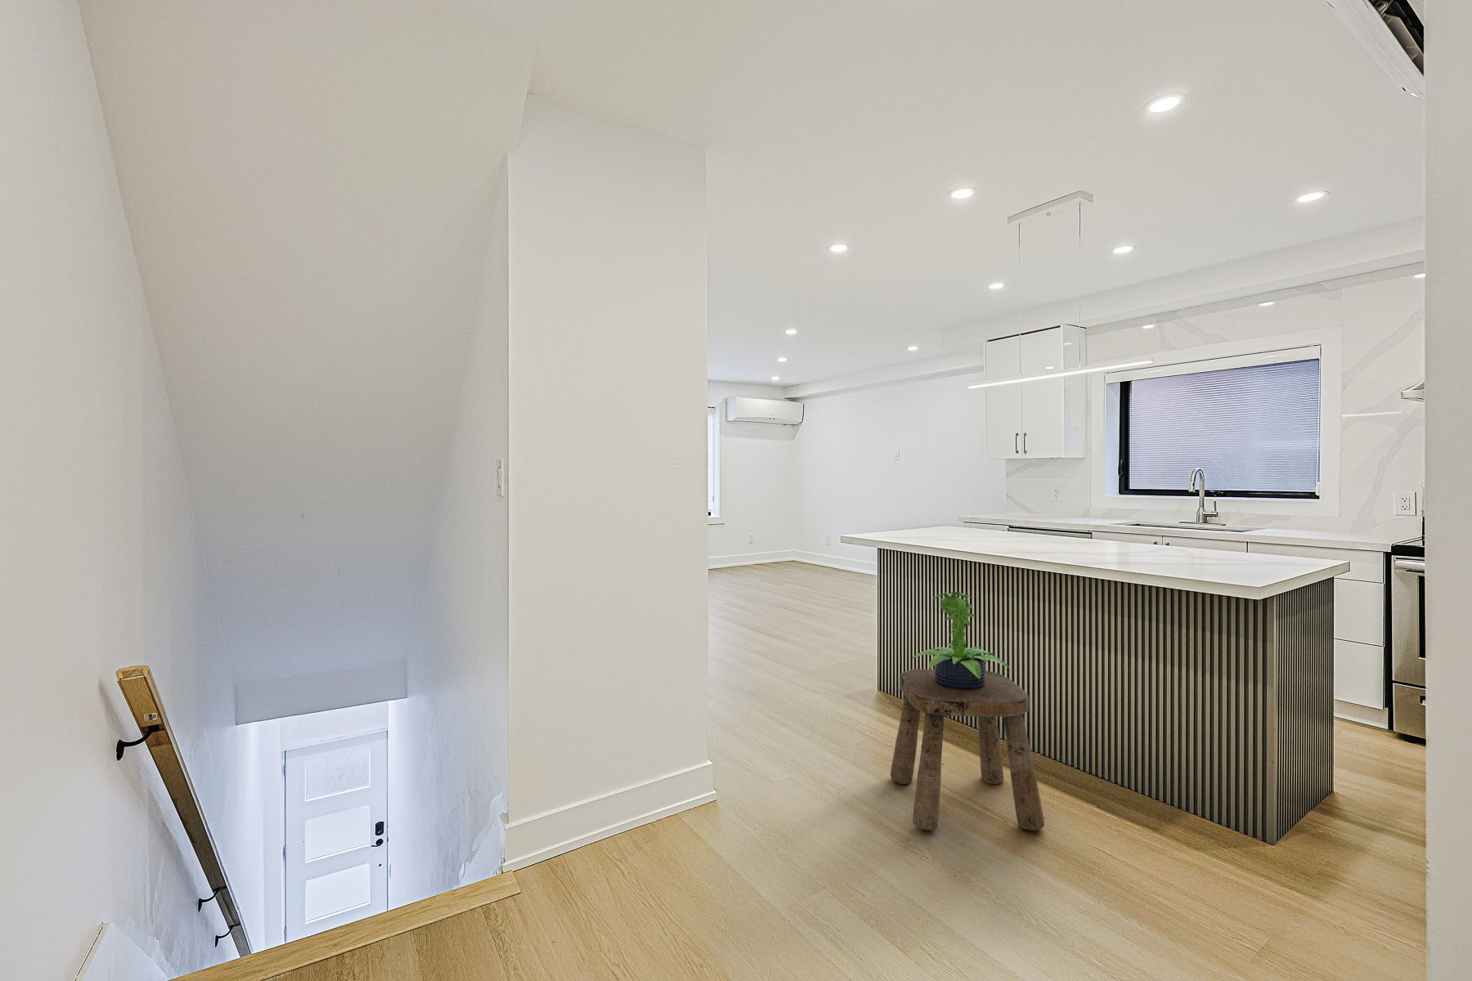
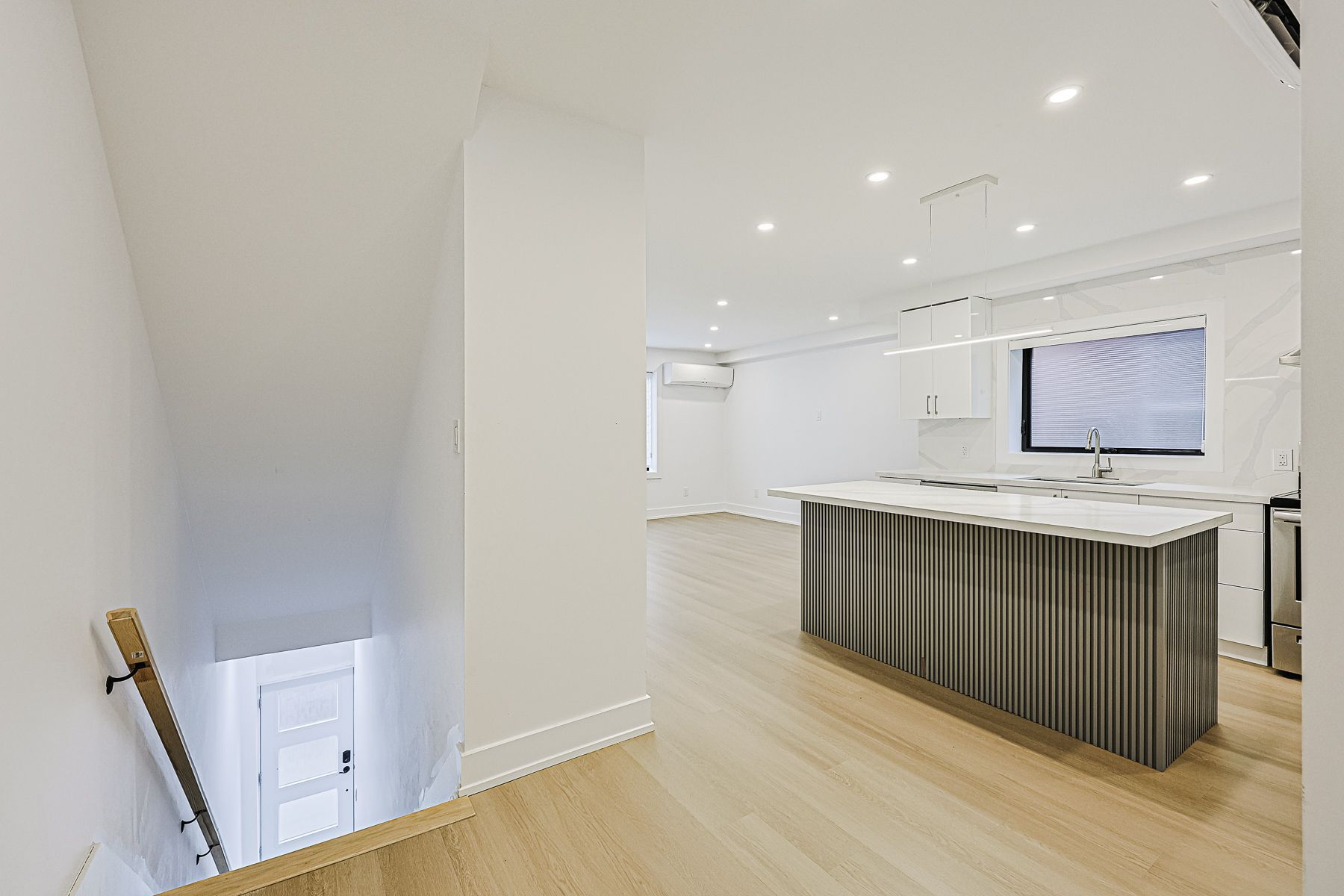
- stool [889,669,1045,831]
- potted plant [911,591,1010,690]
